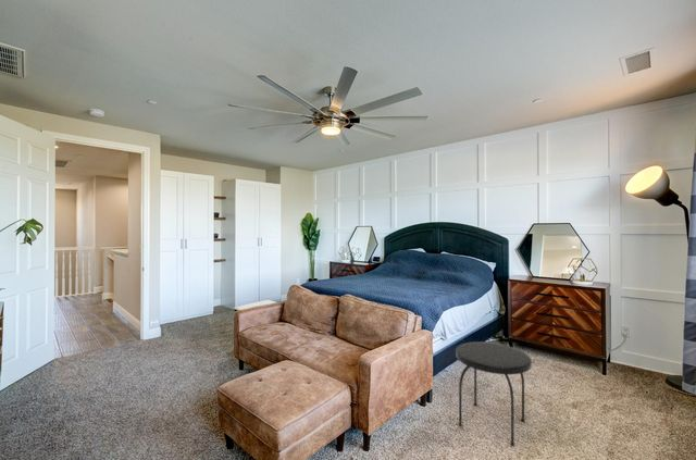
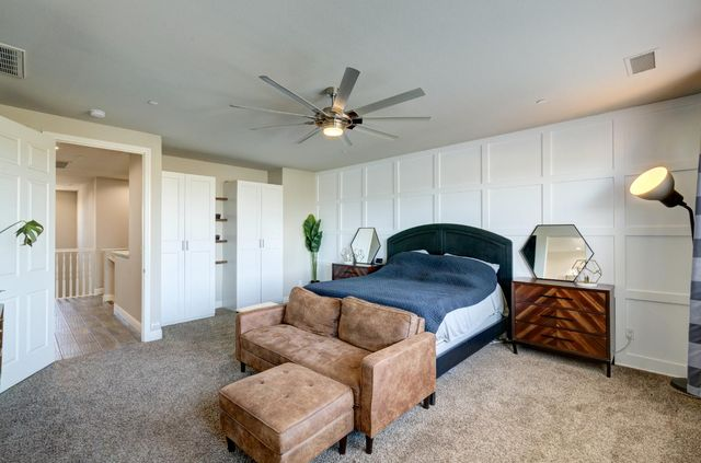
- side table [455,340,533,447]
